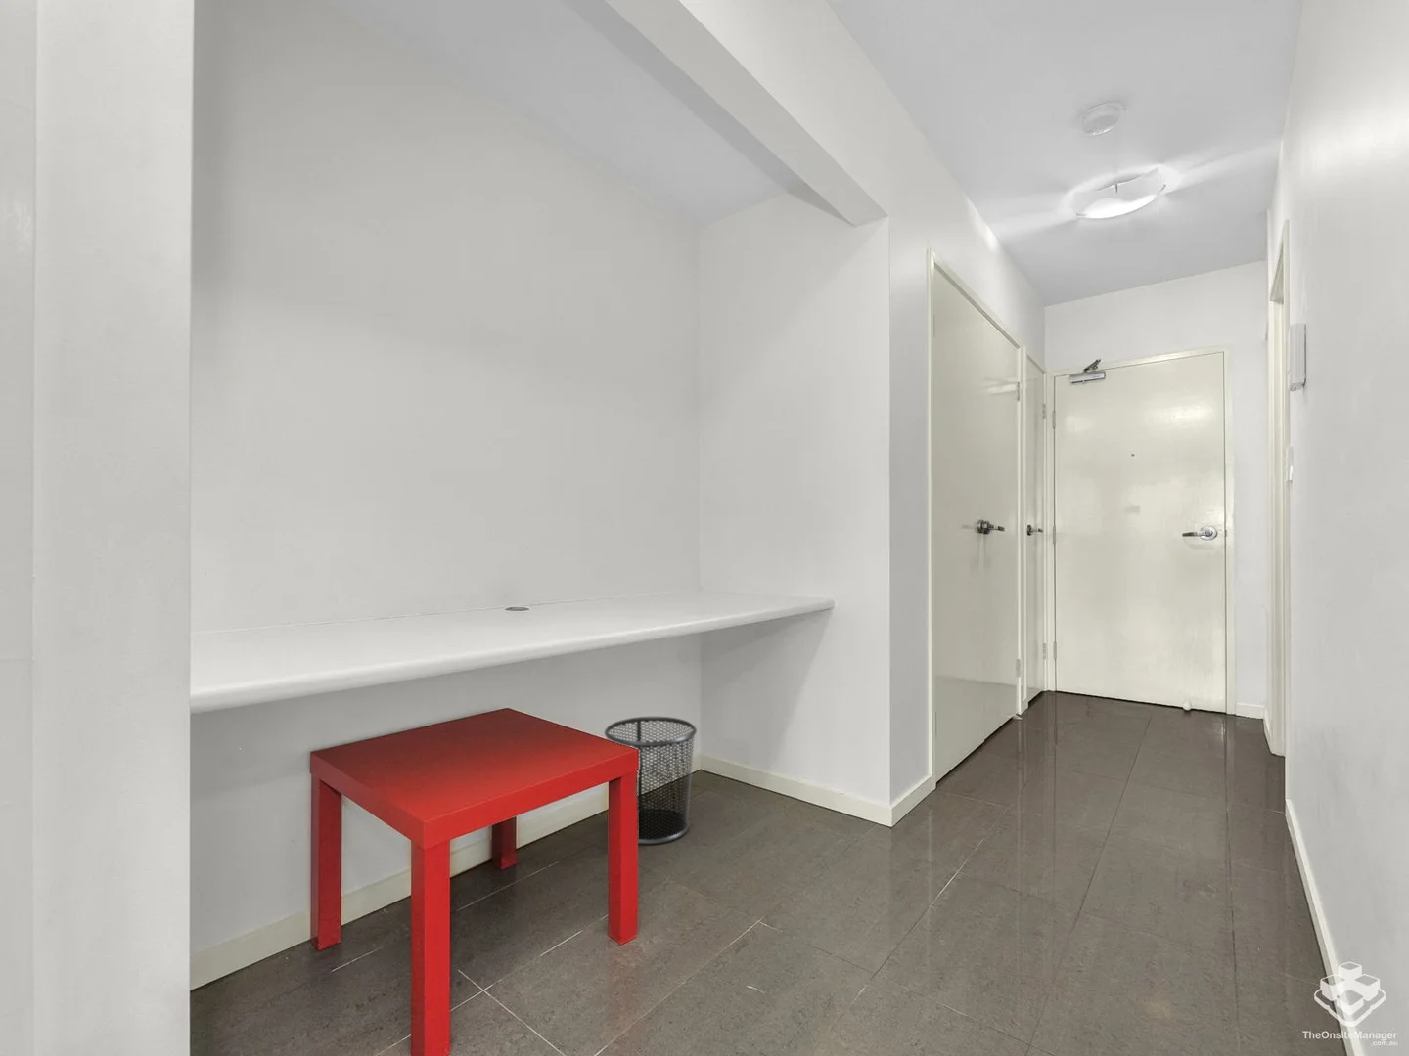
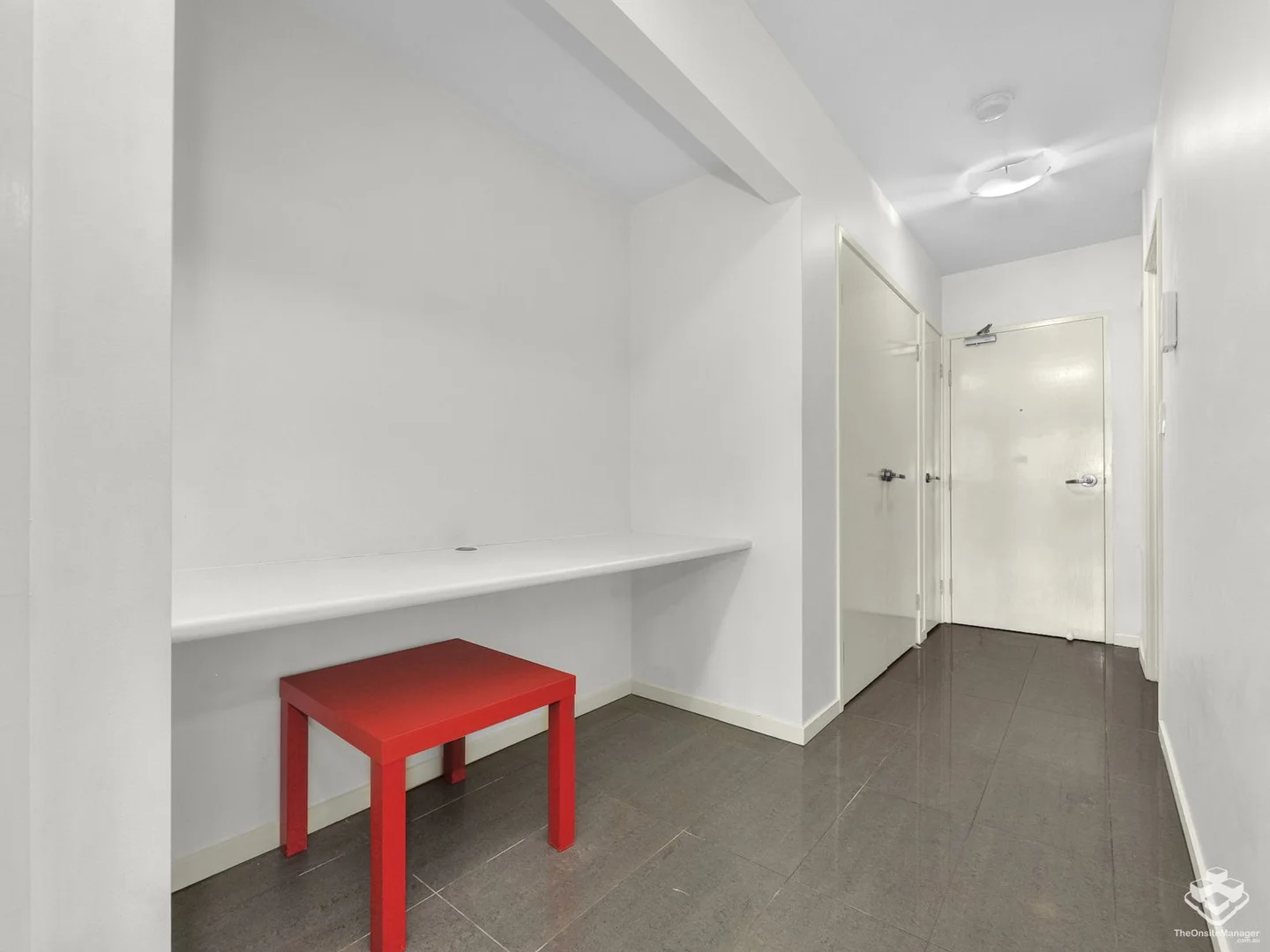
- waste bin [604,715,698,845]
